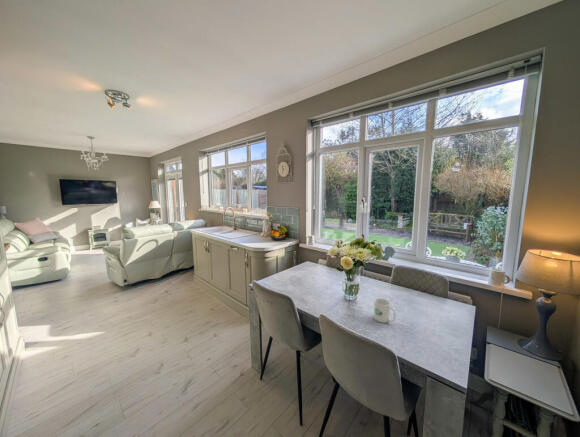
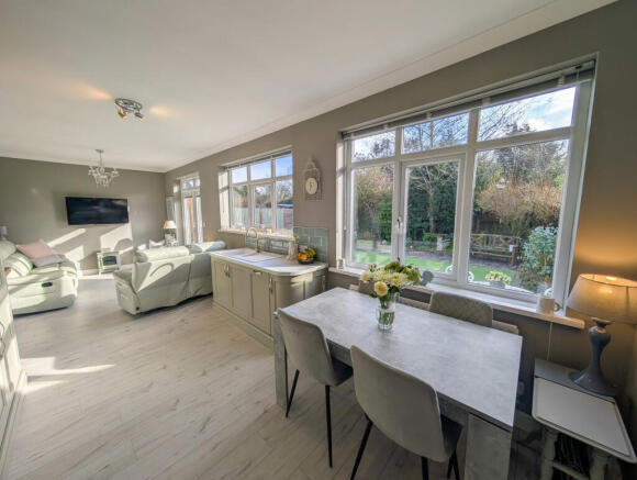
- mug [373,297,397,324]
